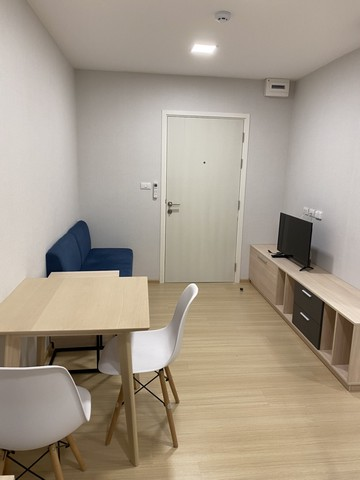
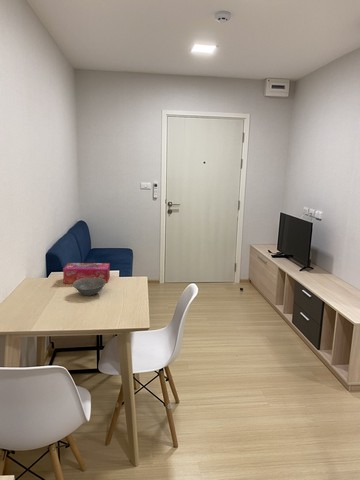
+ tissue box [62,262,111,284]
+ bowl [72,278,106,297]
